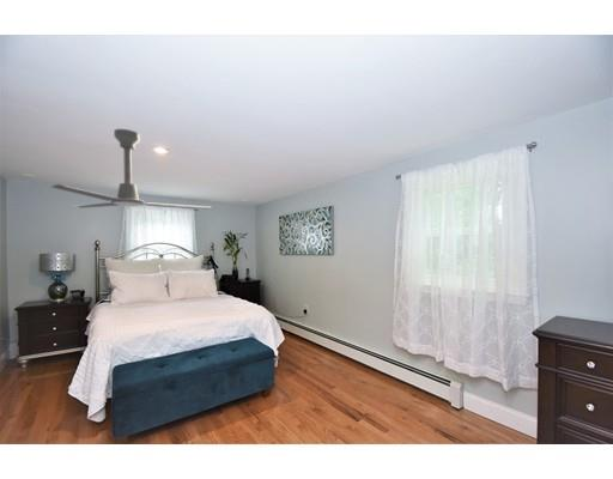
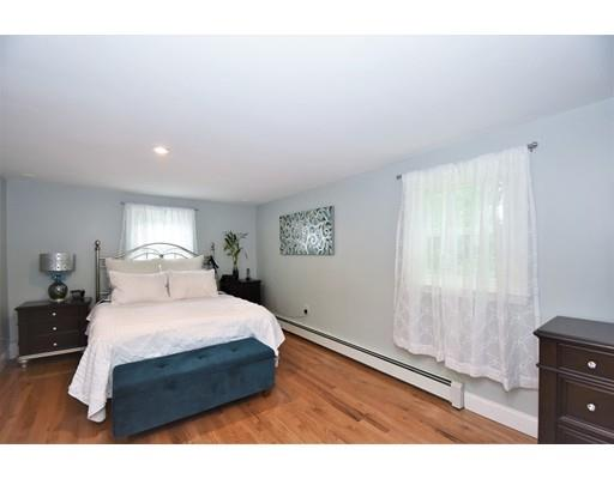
- ceiling fan [51,128,213,210]
